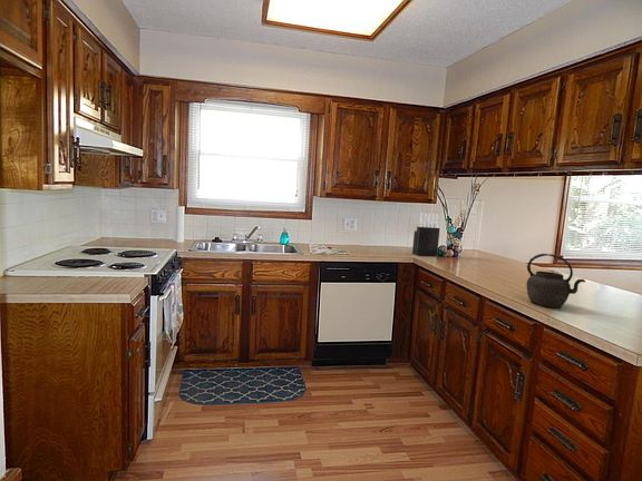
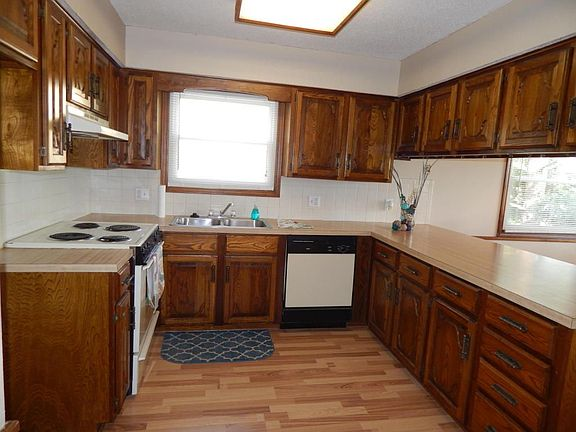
- knife block [411,212,441,257]
- kettle [525,253,587,308]
